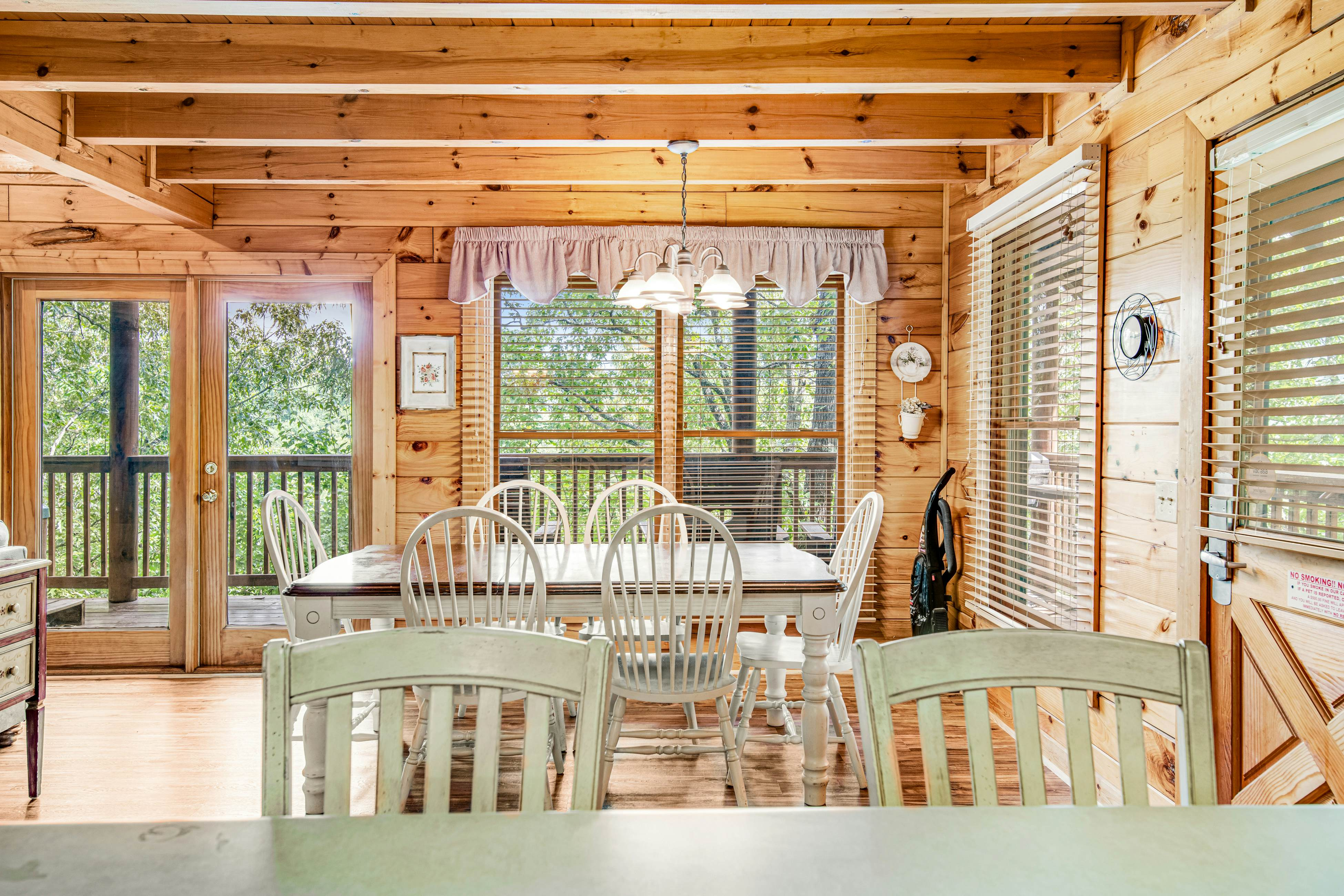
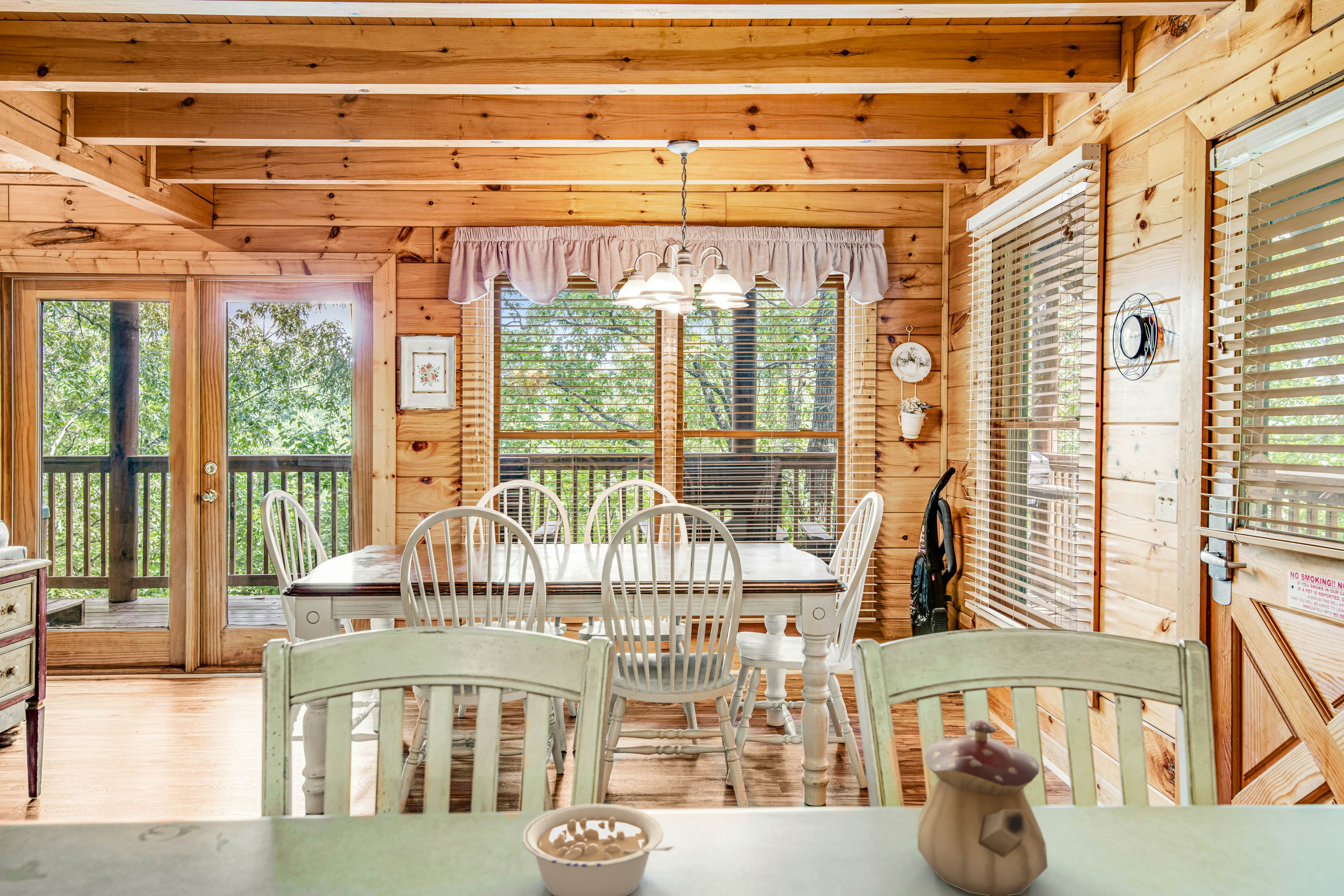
+ legume [522,803,676,896]
+ teapot [917,719,1048,896]
